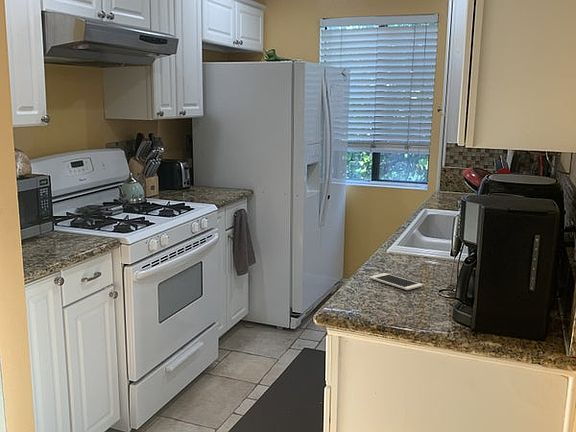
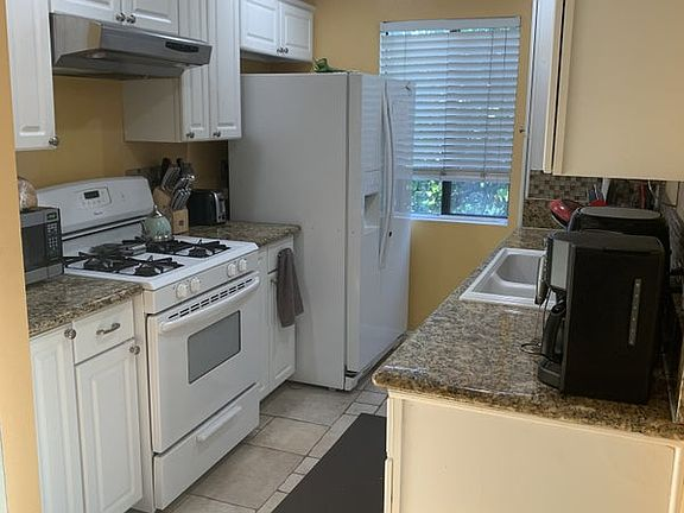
- cell phone [368,272,424,291]
